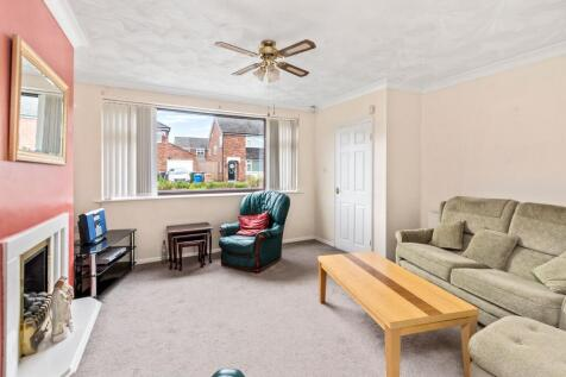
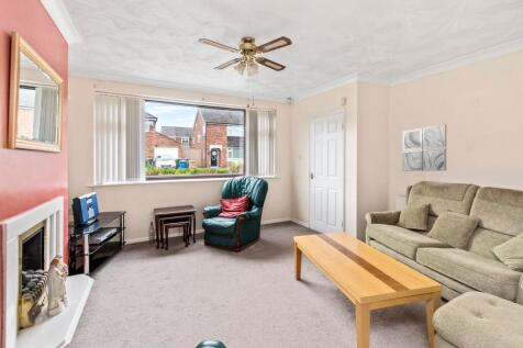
+ wall art [401,123,447,172]
